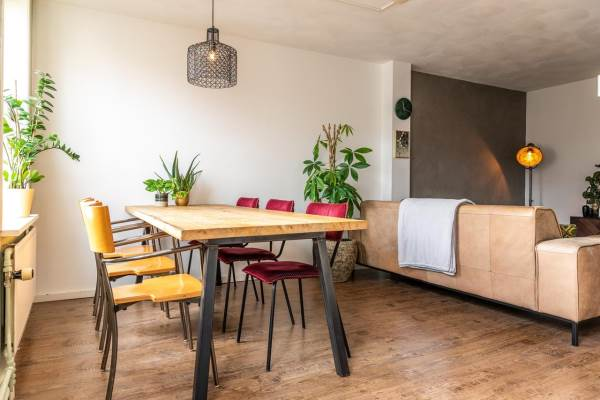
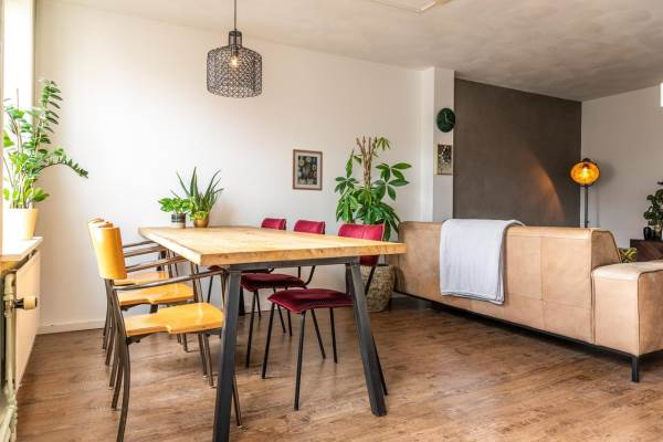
+ wall art [292,148,324,191]
